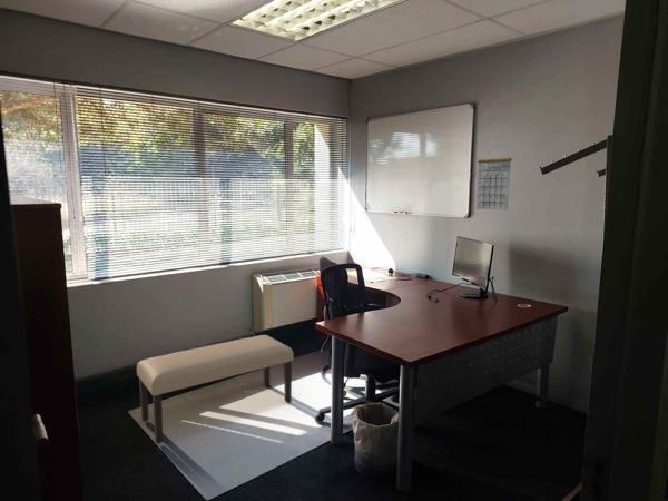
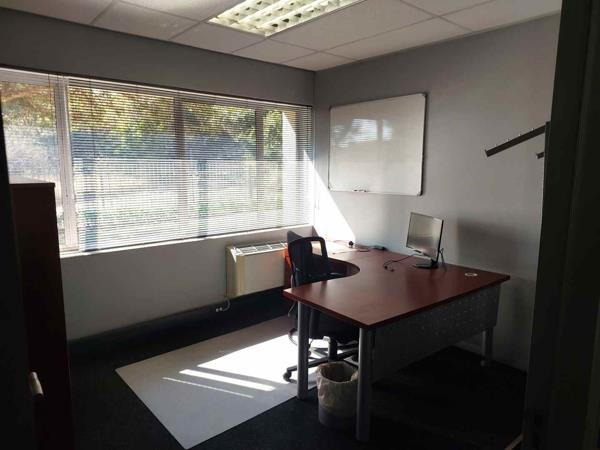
- bench [136,334,295,444]
- calendar [475,146,513,212]
